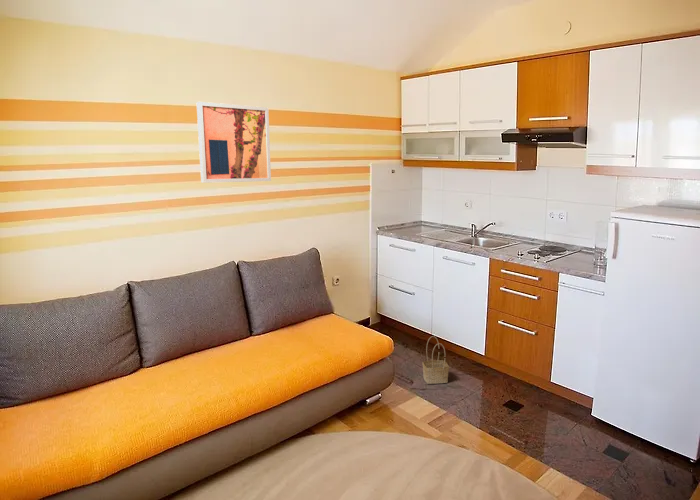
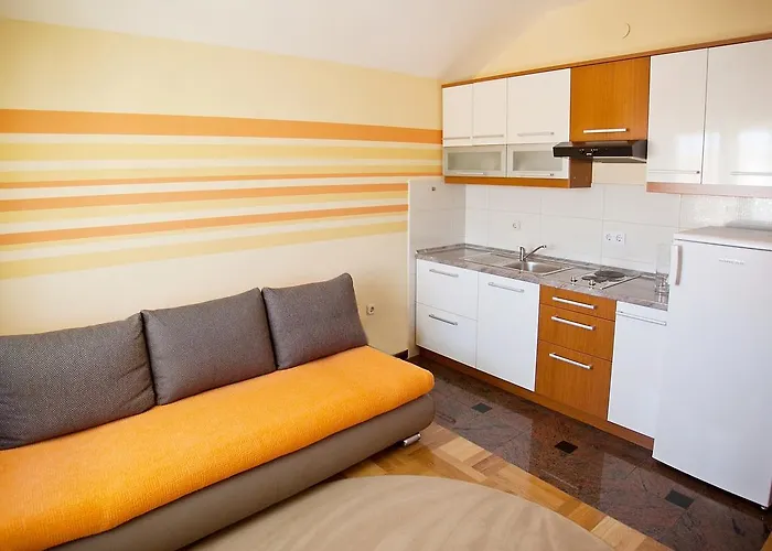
- wall art [196,101,272,184]
- basket [422,335,450,385]
